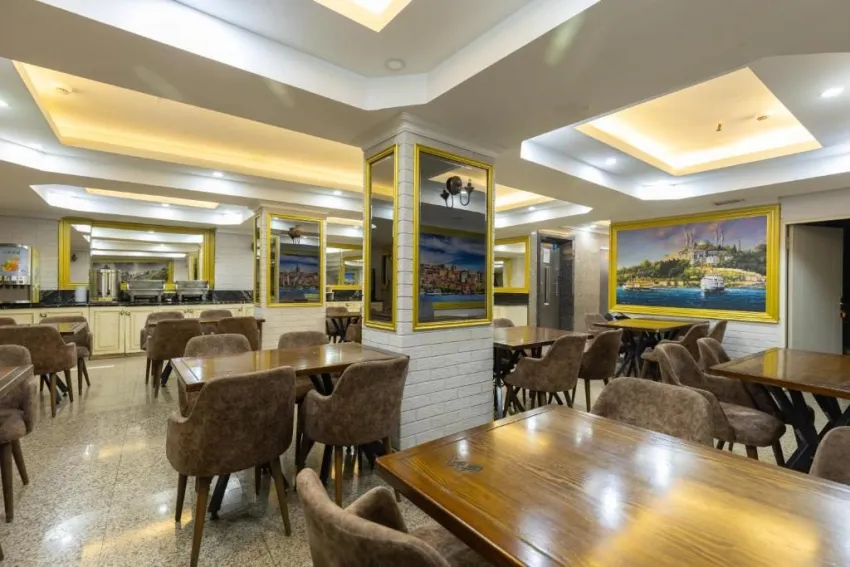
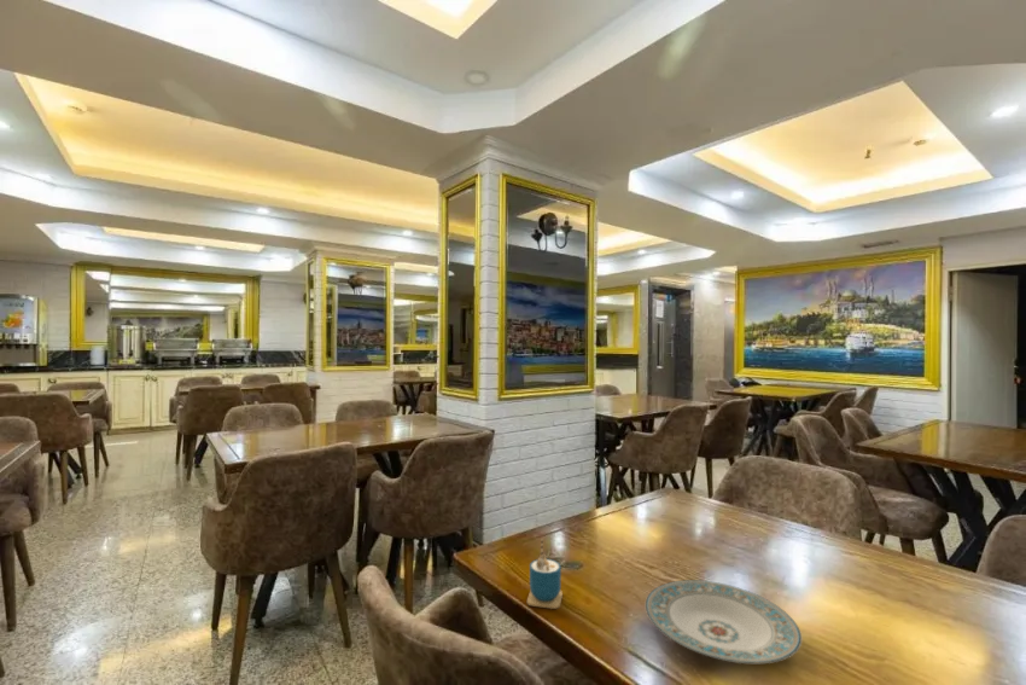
+ plate [645,579,803,664]
+ cup [526,538,564,610]
